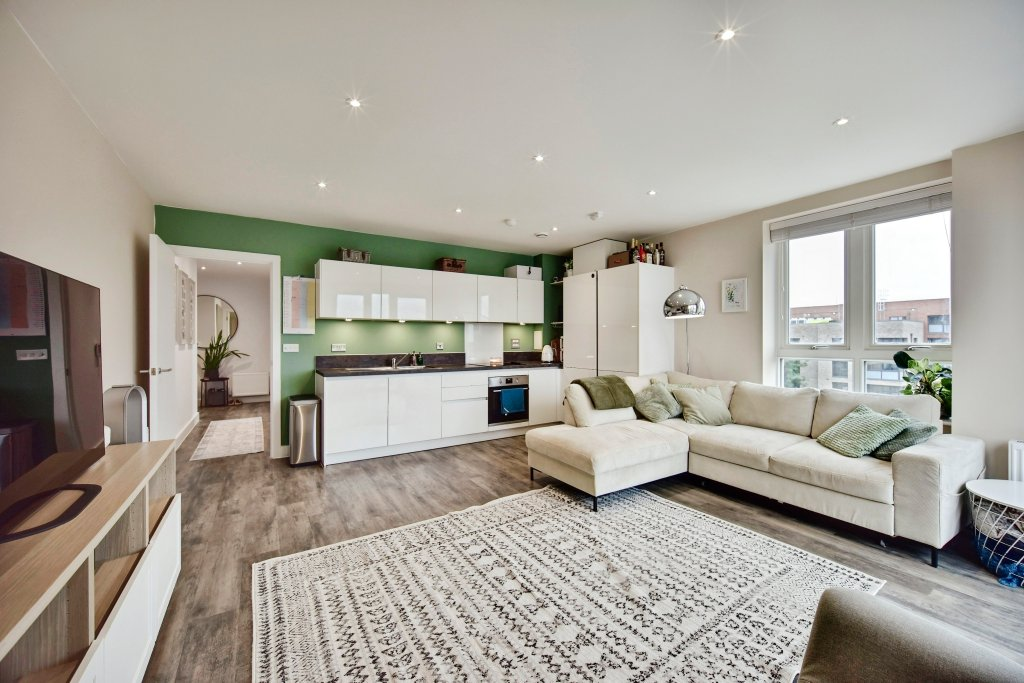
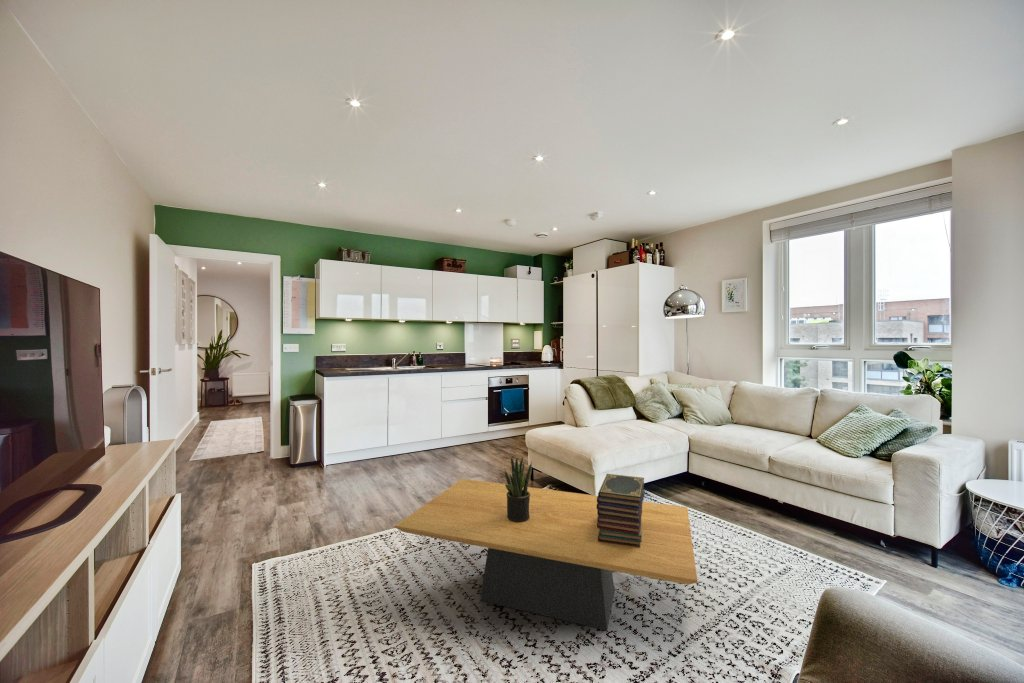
+ coffee table [394,478,698,631]
+ book stack [597,473,646,547]
+ potted plant [504,455,533,522]
